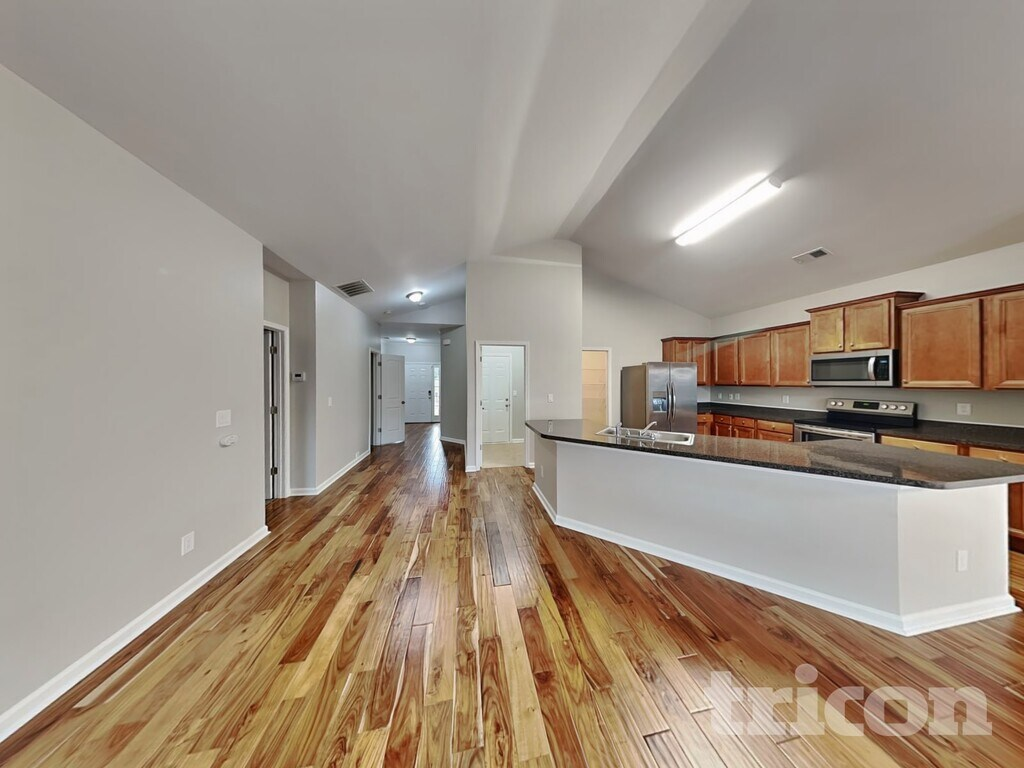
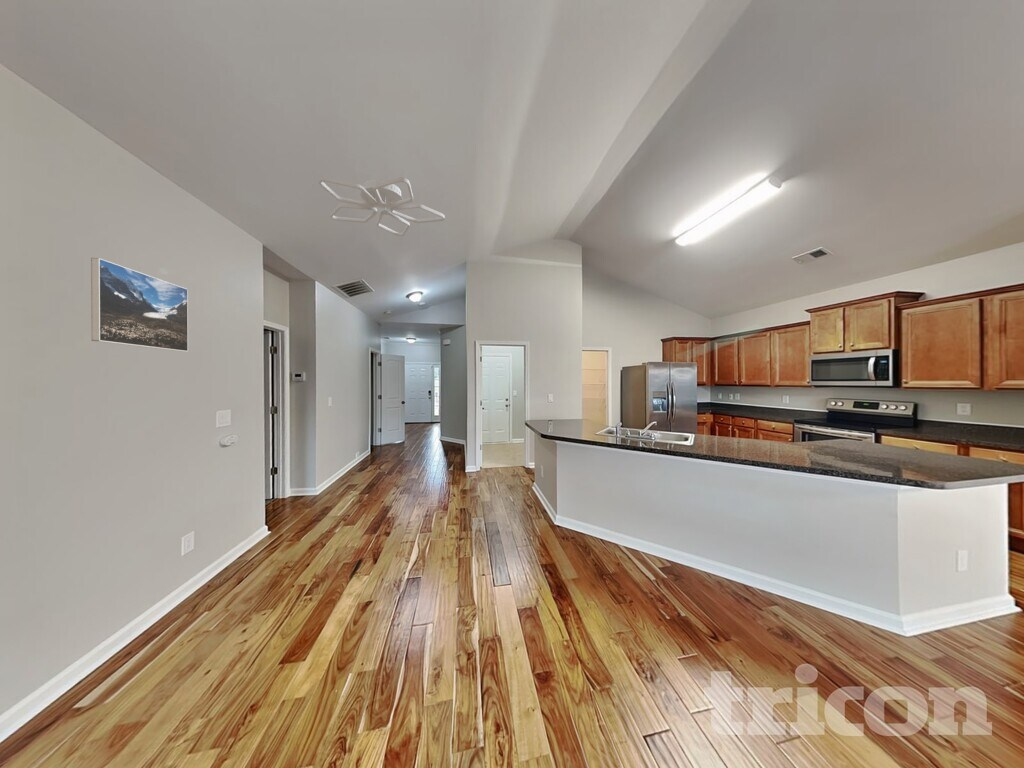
+ ceiling light fixture [318,176,446,237]
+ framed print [90,257,189,353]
